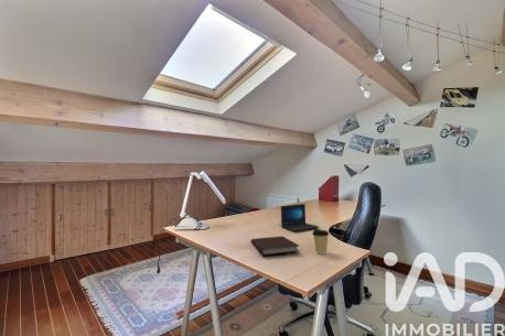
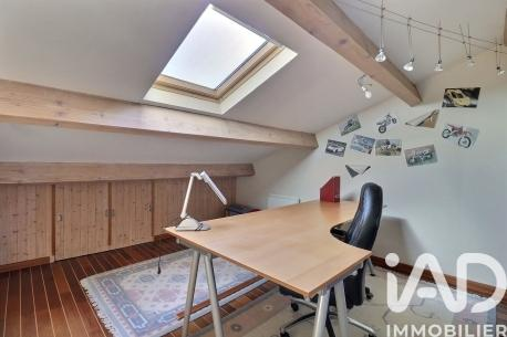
- laptop [280,203,321,232]
- notebook [250,235,300,257]
- coffee cup [311,228,331,256]
